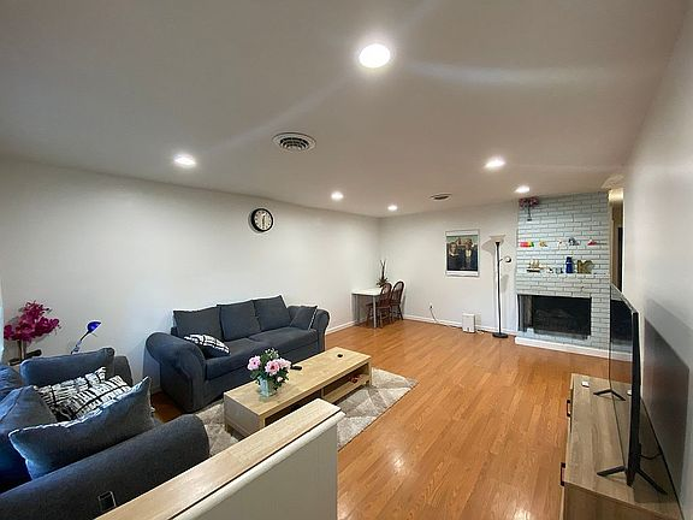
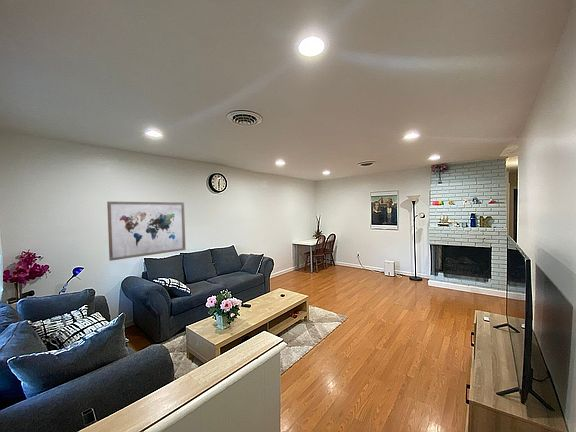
+ wall art [106,201,187,262]
